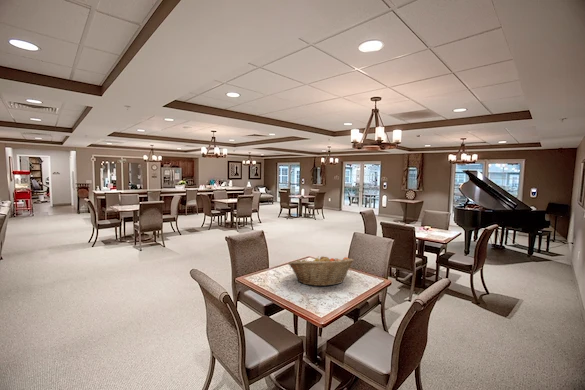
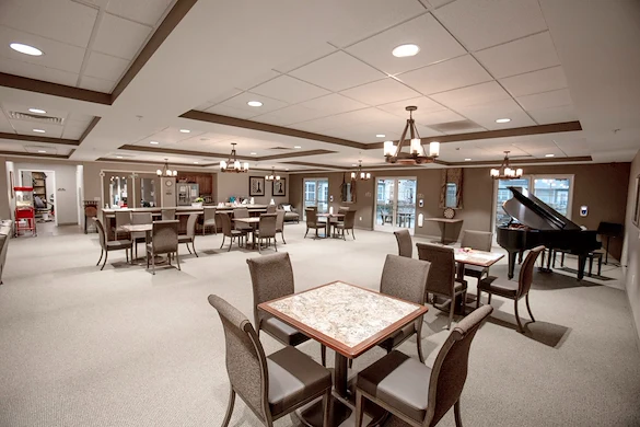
- fruit basket [287,255,355,287]
